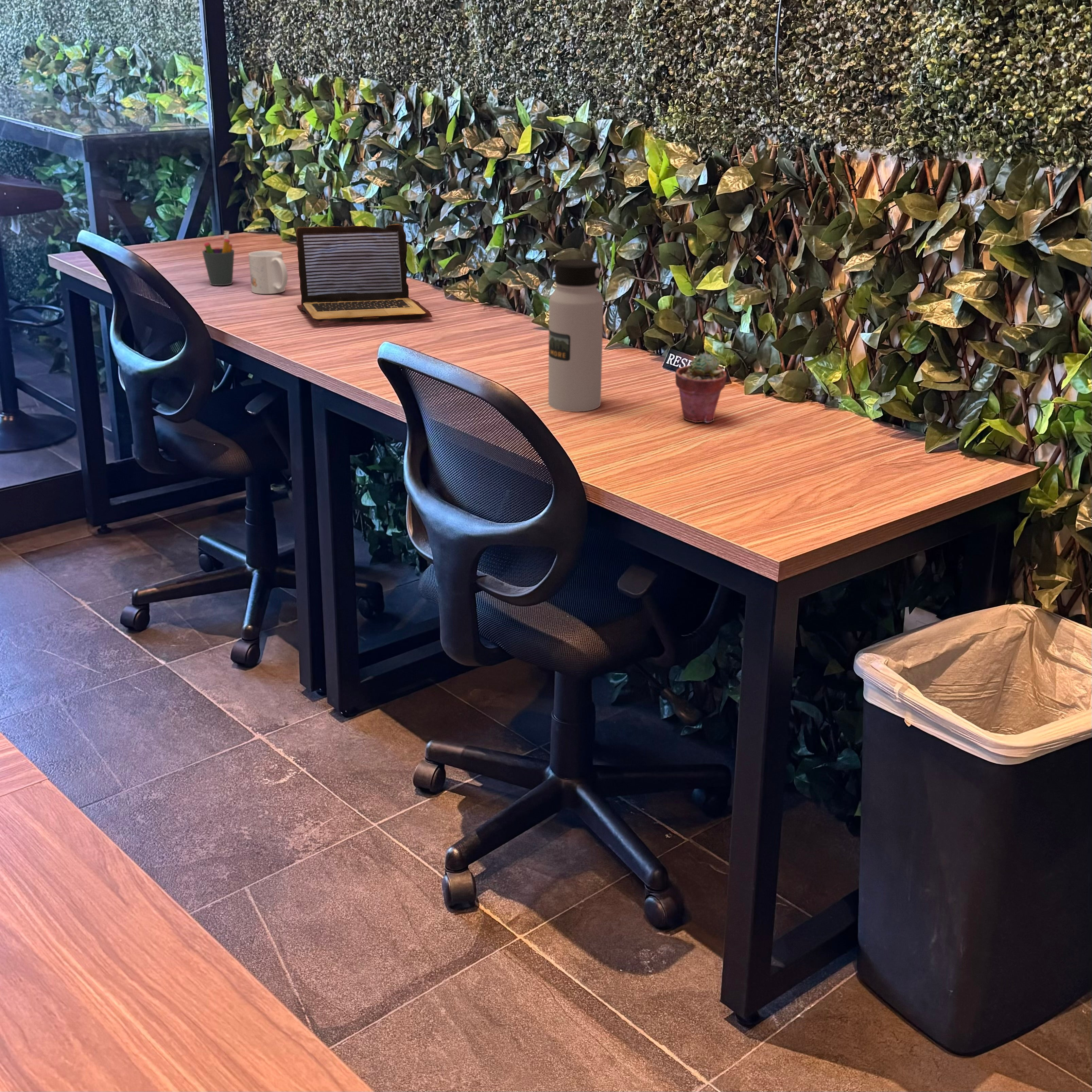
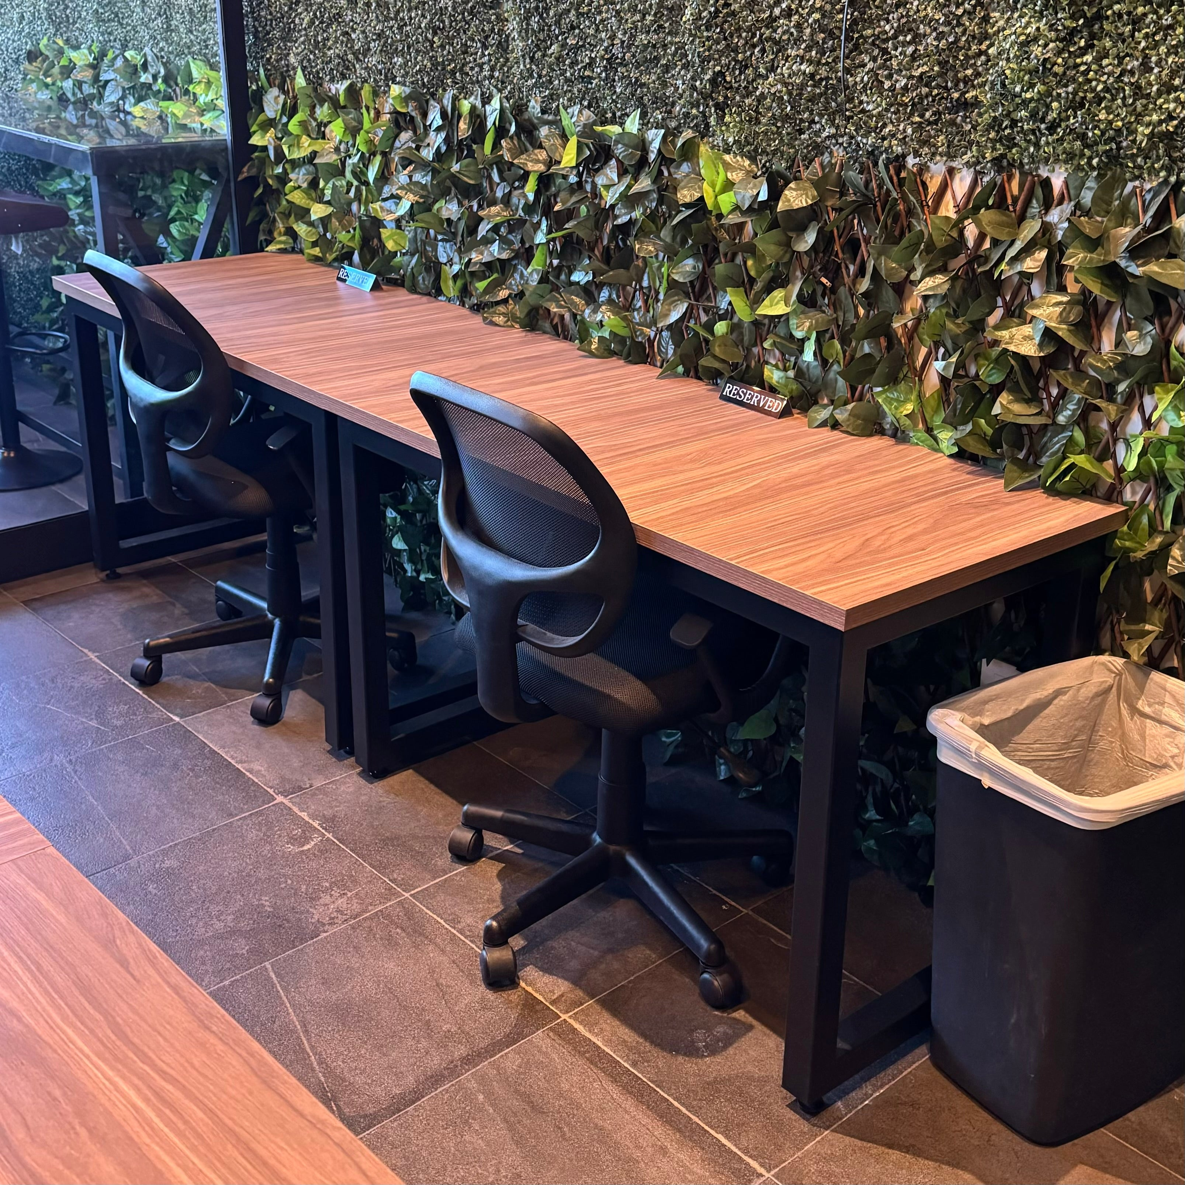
- mug [248,250,288,294]
- water bottle [548,259,604,412]
- pen holder [202,230,235,286]
- potted succulent [675,352,727,423]
- laptop [296,223,433,324]
